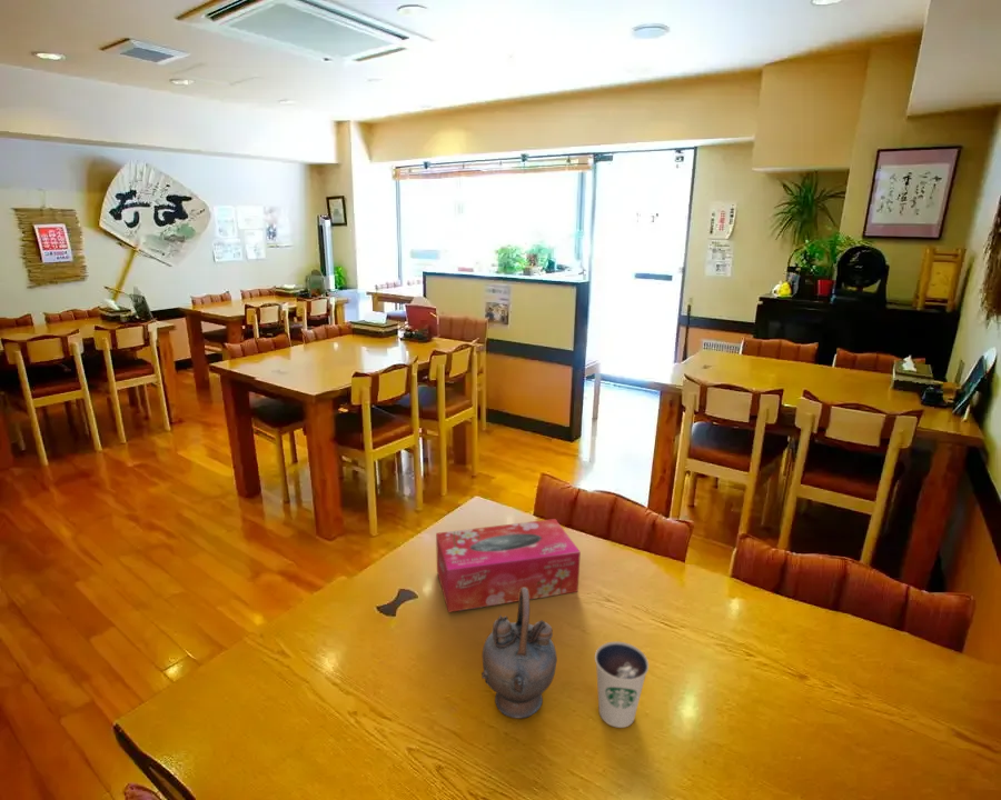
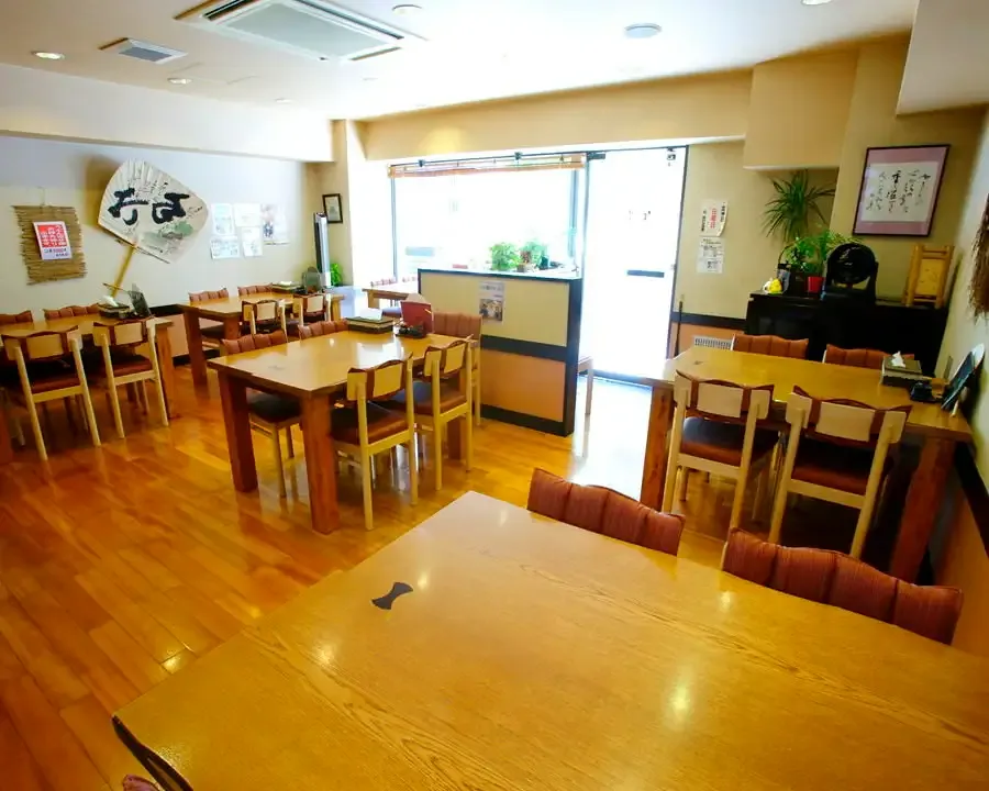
- tissue box [435,518,582,613]
- teapot [480,588,558,719]
- dixie cup [594,641,650,729]
